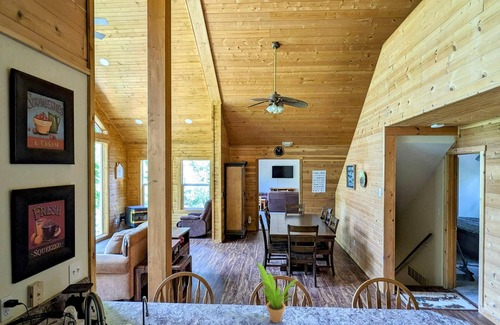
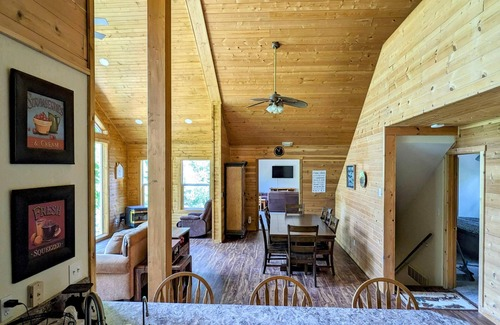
- potted plant [256,261,298,324]
